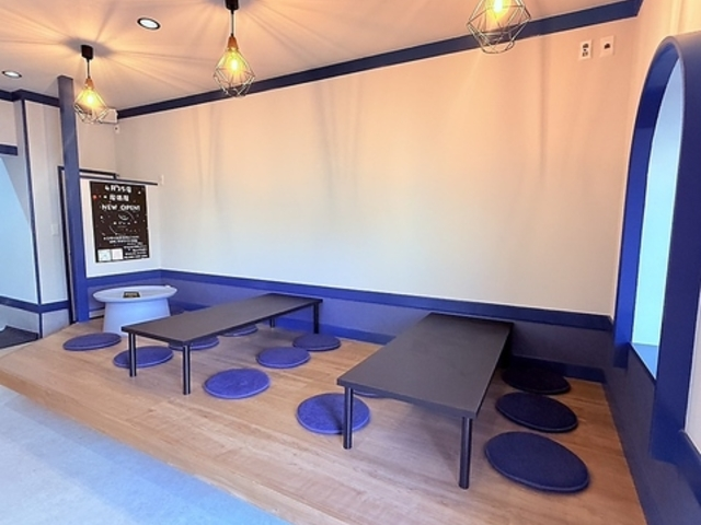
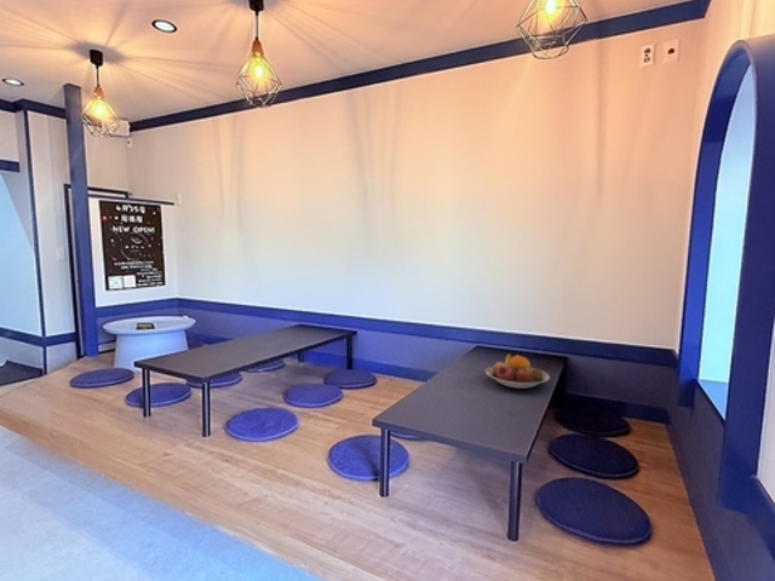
+ fruit bowl [484,352,551,390]
